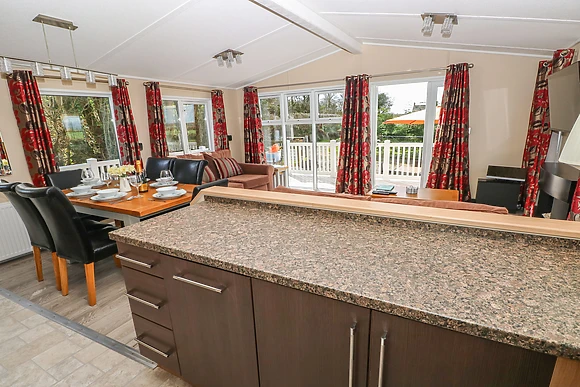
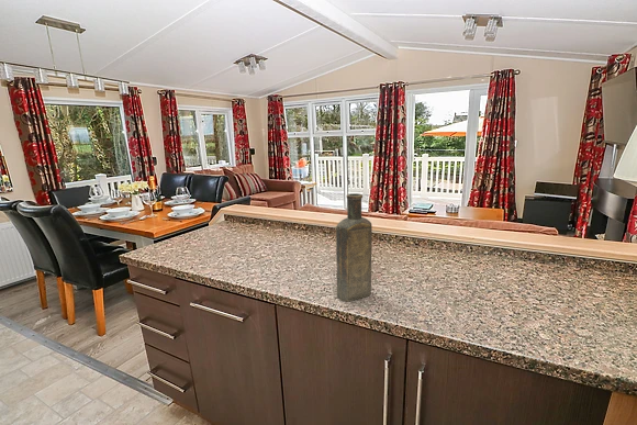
+ bottle [335,192,373,302]
